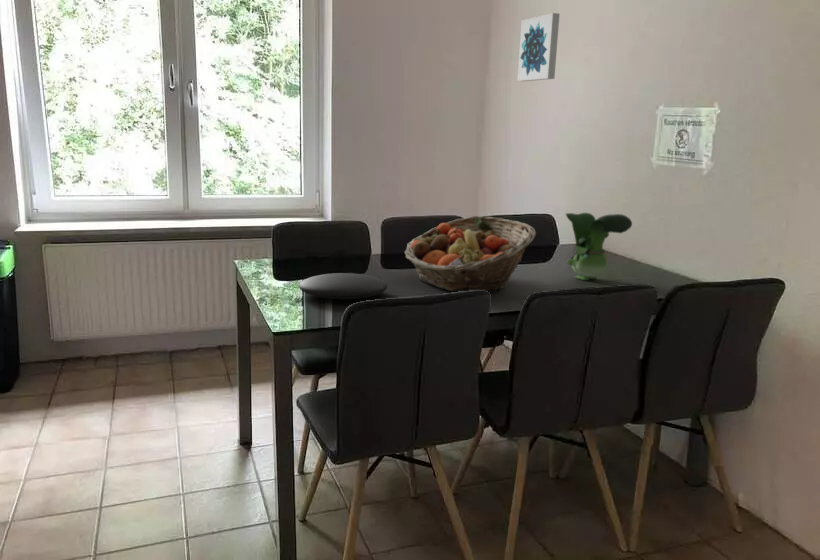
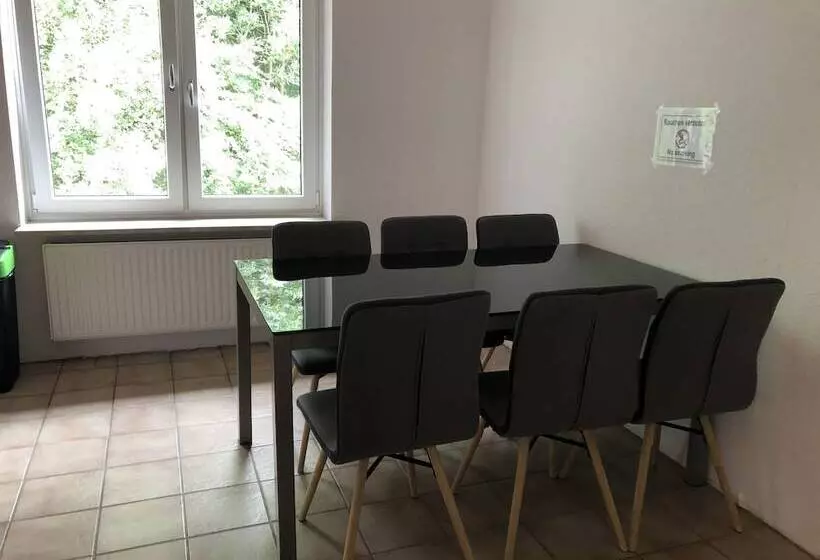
- fruit basket [404,215,537,294]
- toy figurine [564,212,633,281]
- wall art [517,12,561,82]
- plate [298,272,388,301]
